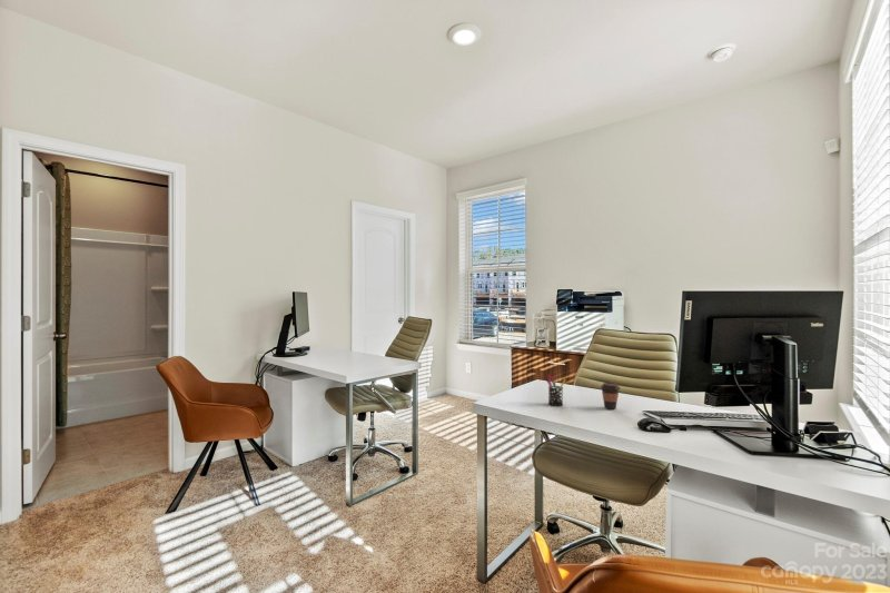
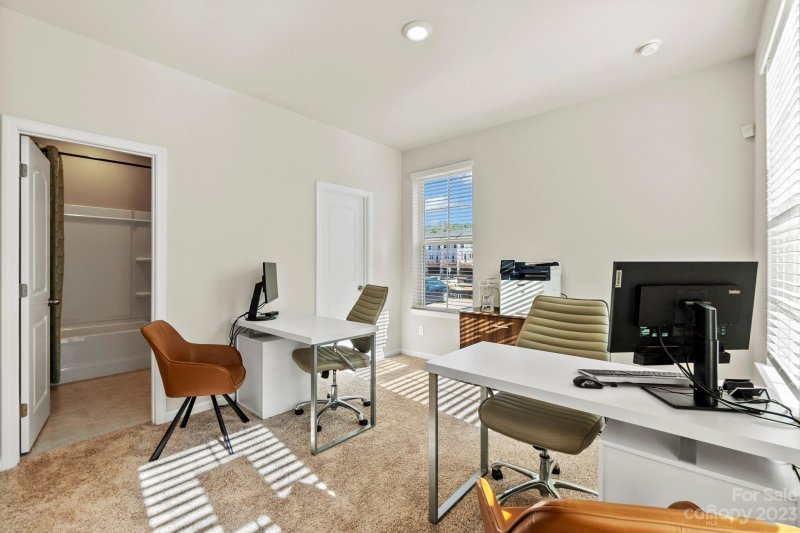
- pen holder [545,374,567,407]
- coffee cup [600,382,622,411]
